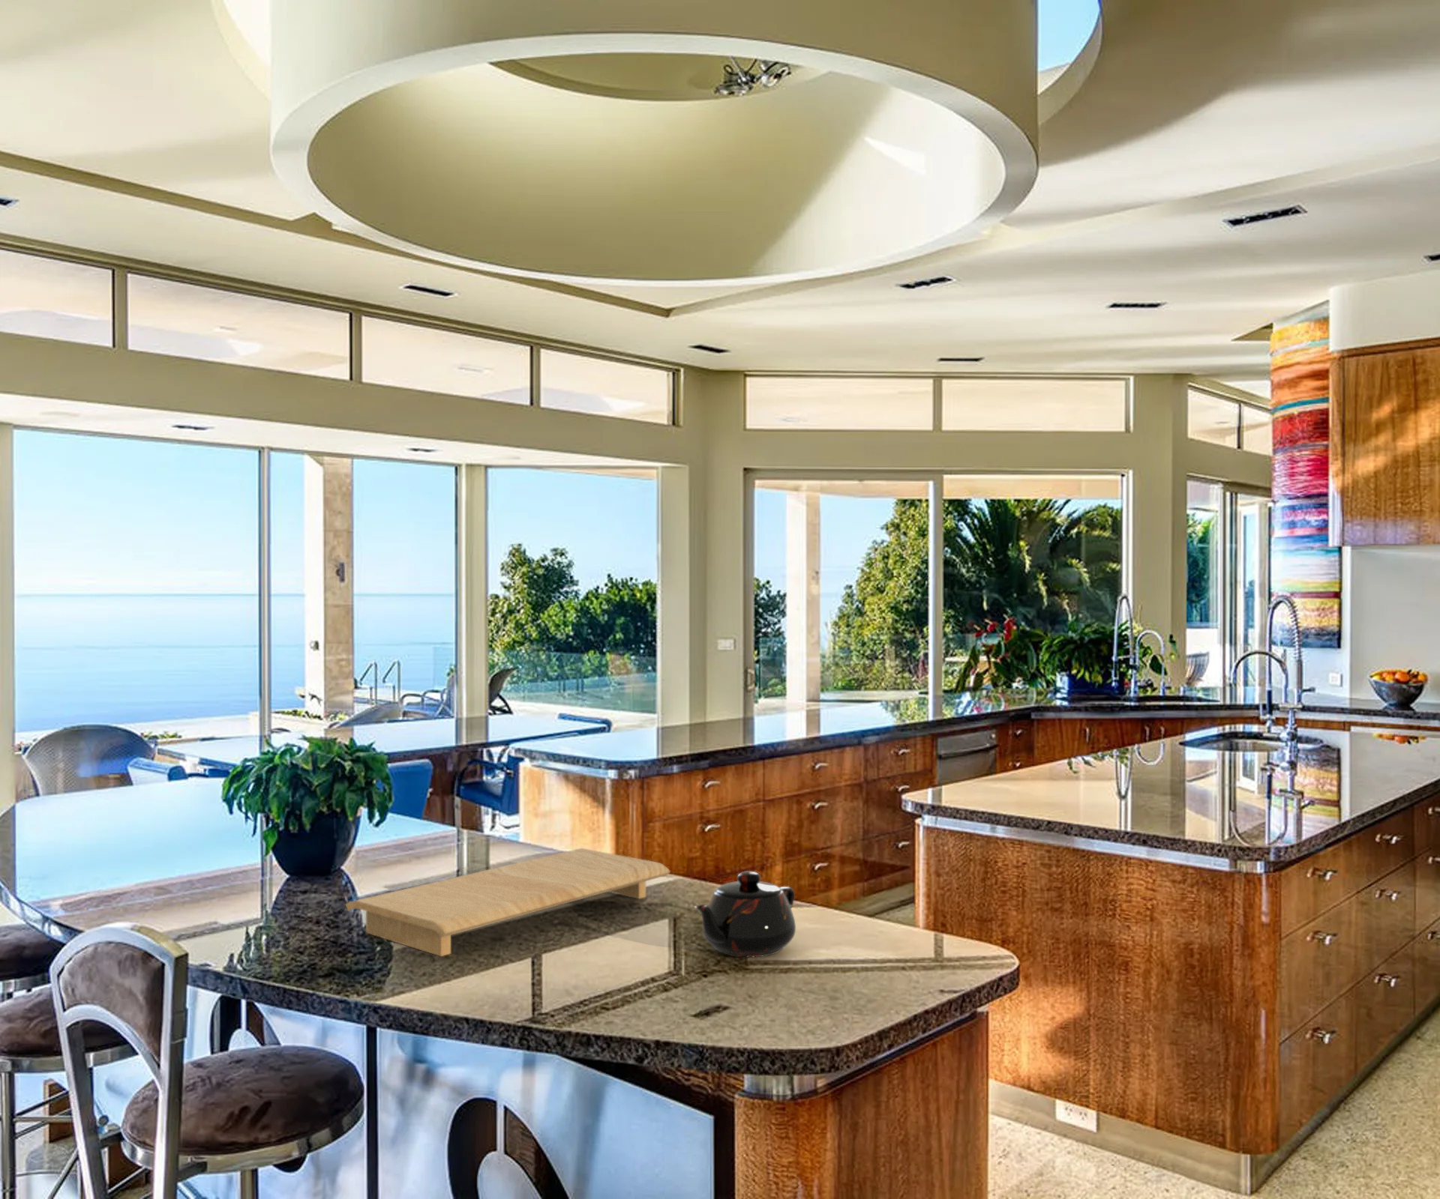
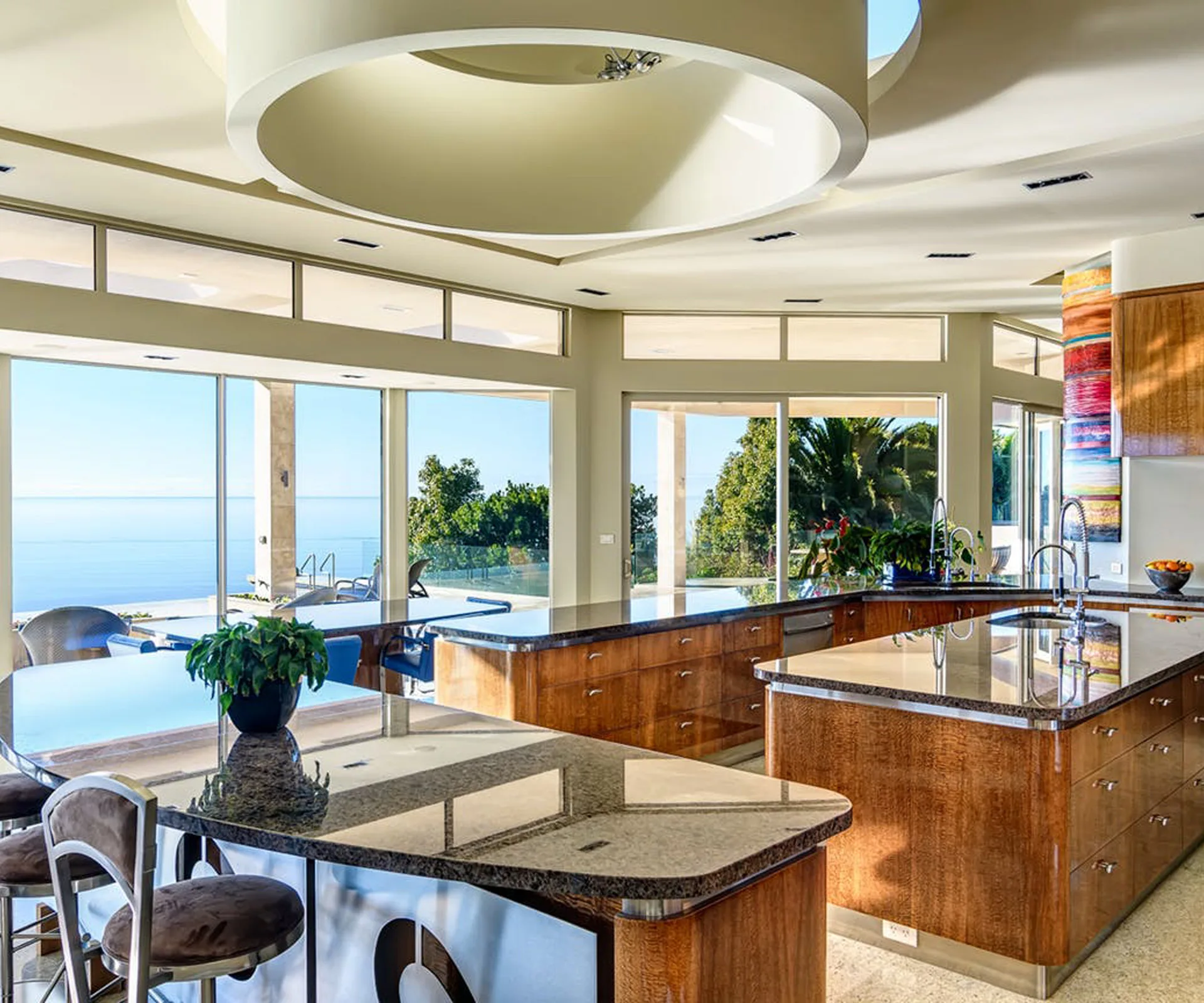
- cutting board [344,848,671,958]
- teapot [692,870,797,958]
